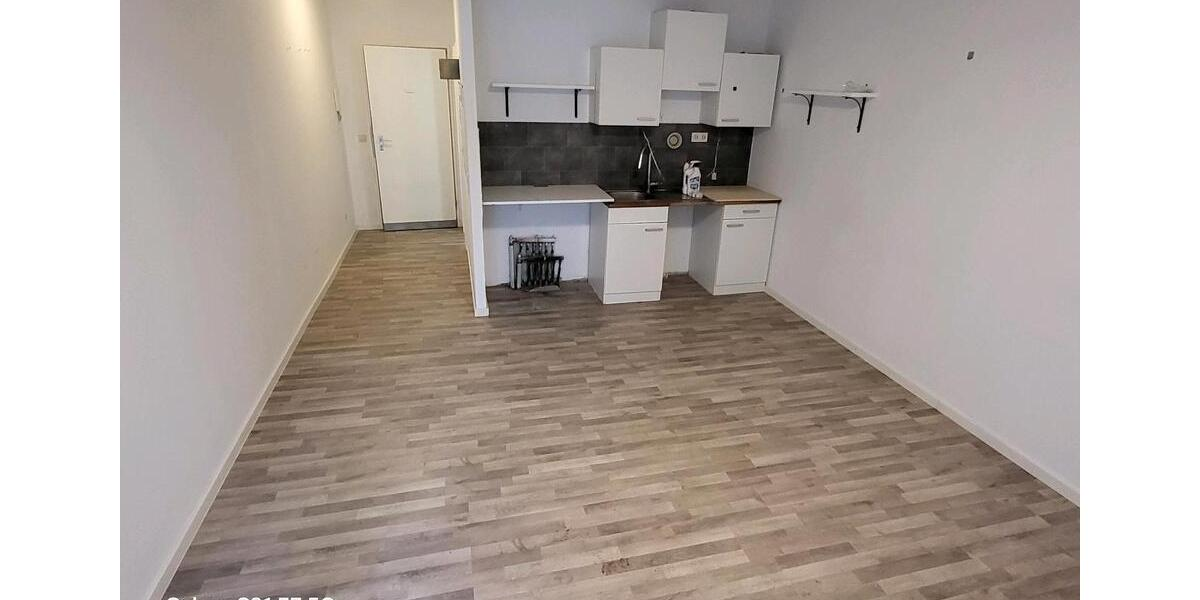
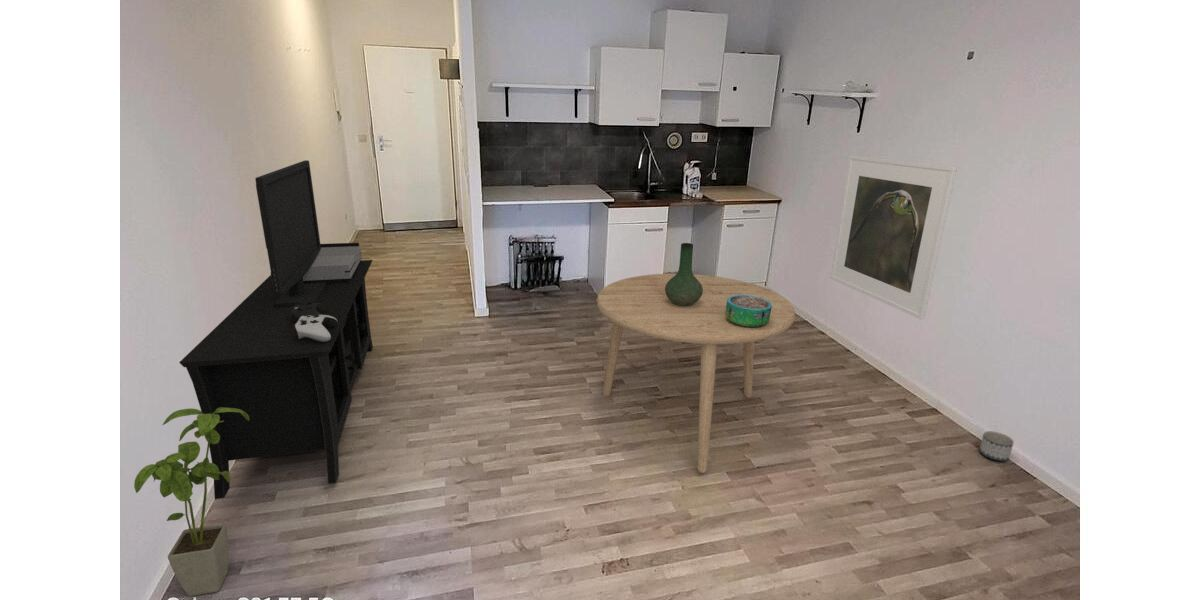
+ decorative bowl [725,295,772,328]
+ house plant [133,407,249,597]
+ vase [665,242,703,306]
+ media console [178,159,374,500]
+ dining table [596,273,796,474]
+ planter [978,430,1015,462]
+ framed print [830,154,958,320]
